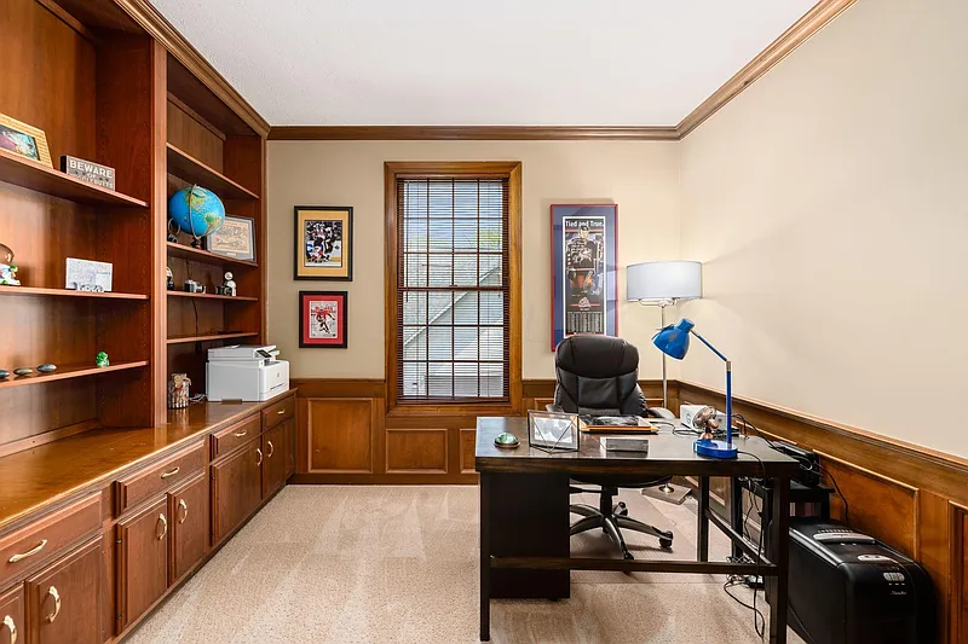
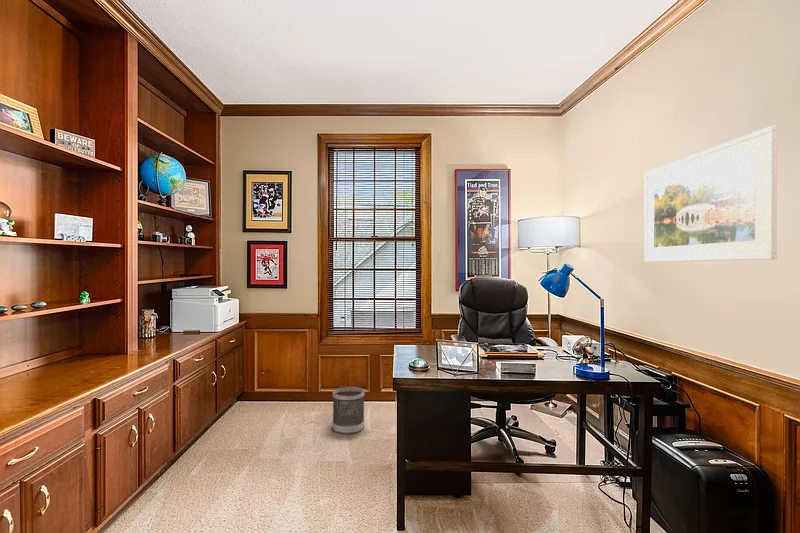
+ wastebasket [332,386,366,435]
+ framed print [643,125,778,263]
